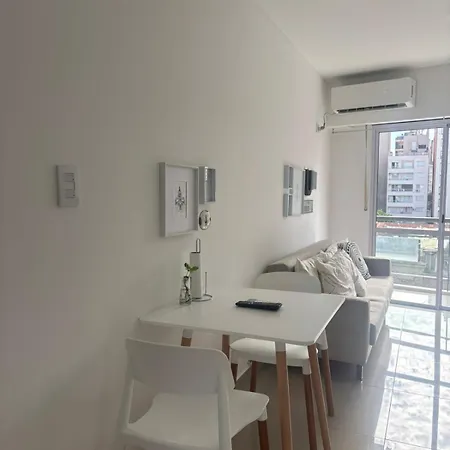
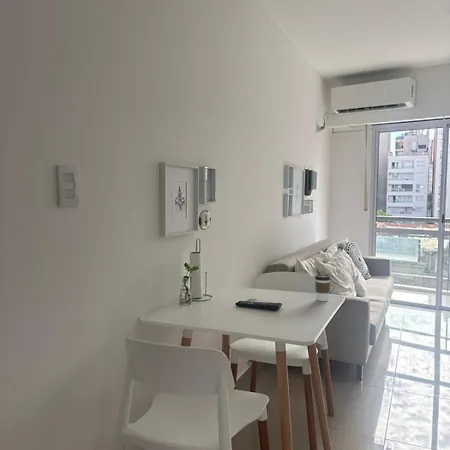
+ coffee cup [314,273,332,302]
